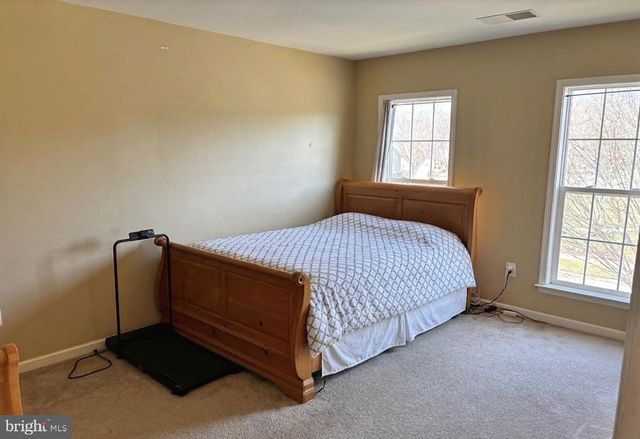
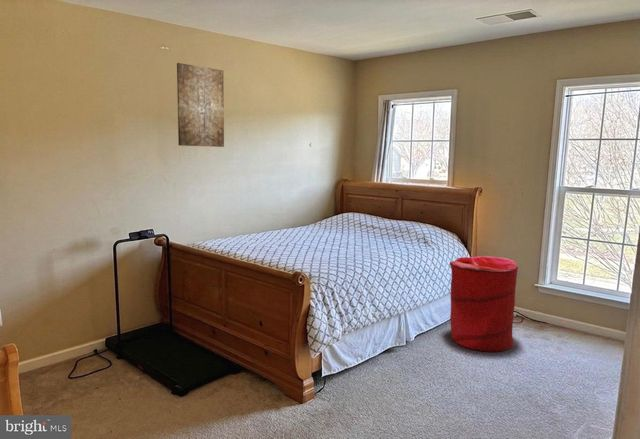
+ wall art [176,62,225,148]
+ laundry hamper [449,255,519,353]
